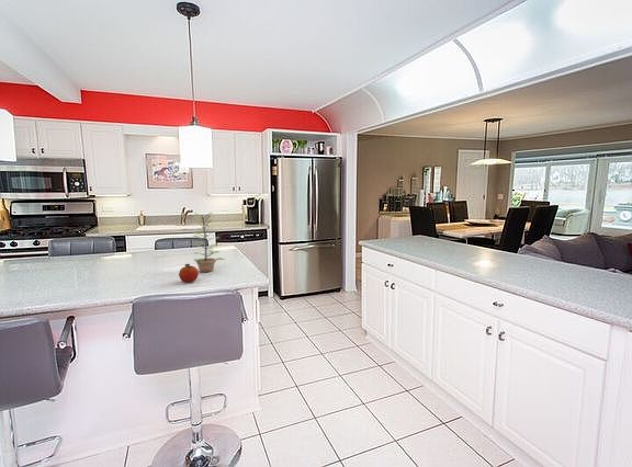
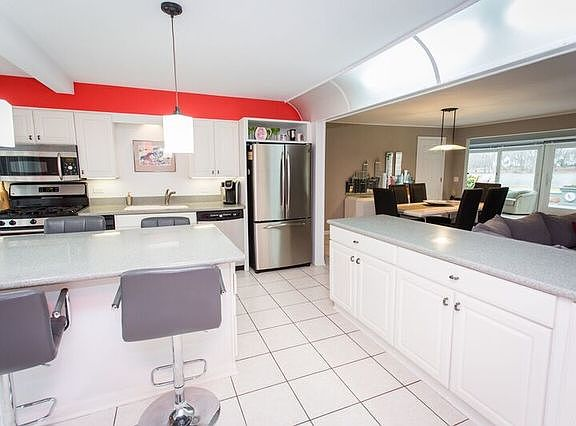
- fruit [178,263,200,284]
- plant [191,212,226,273]
